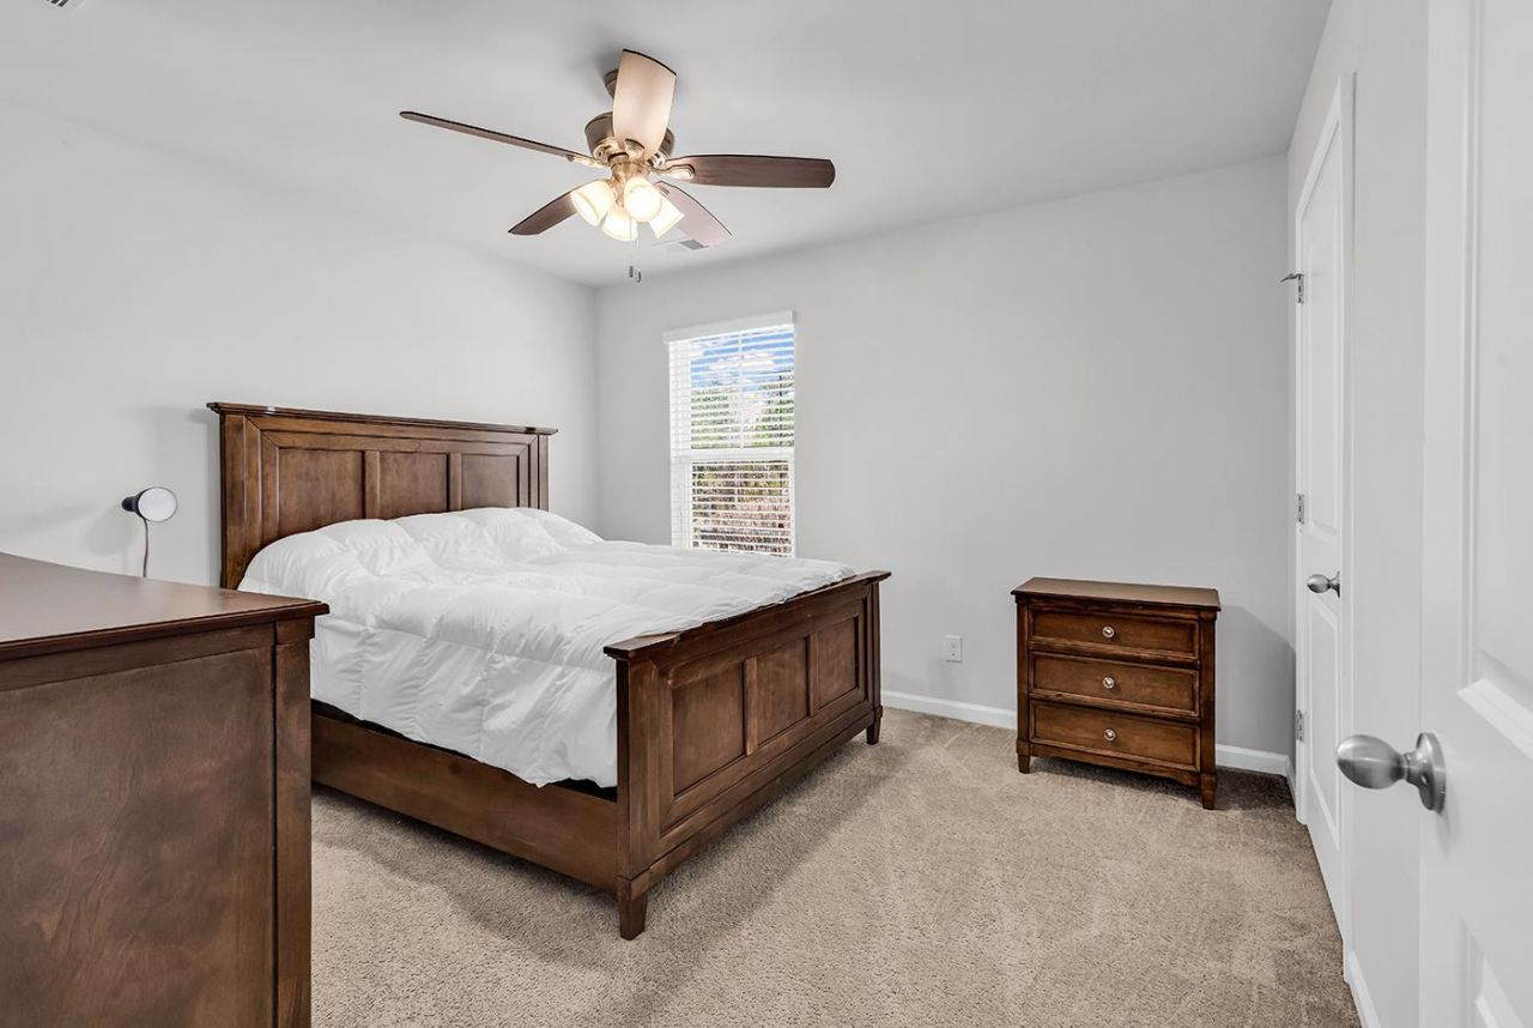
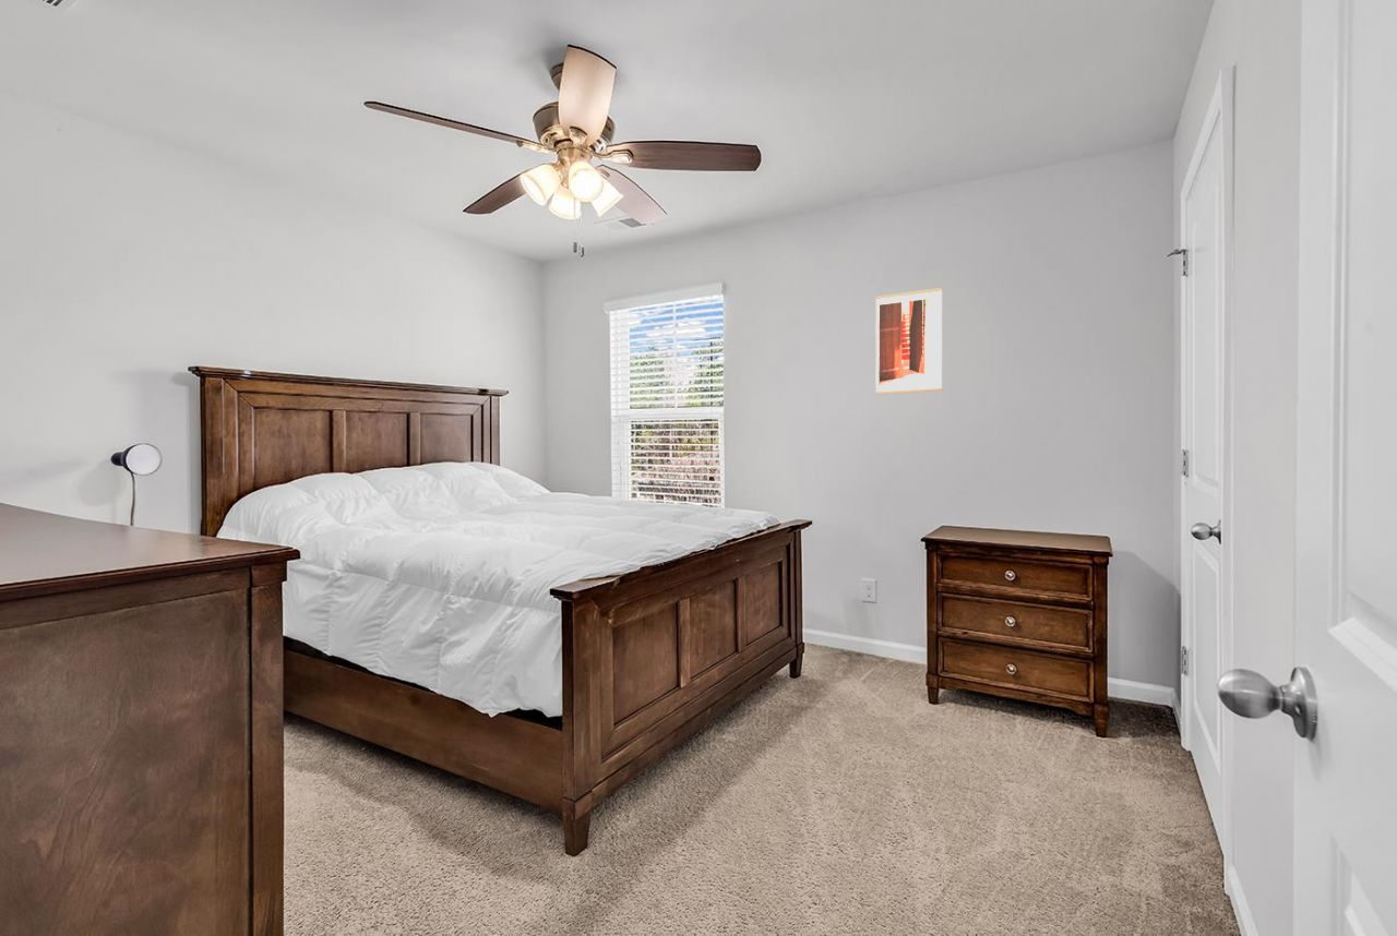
+ wall art [874,287,943,395]
